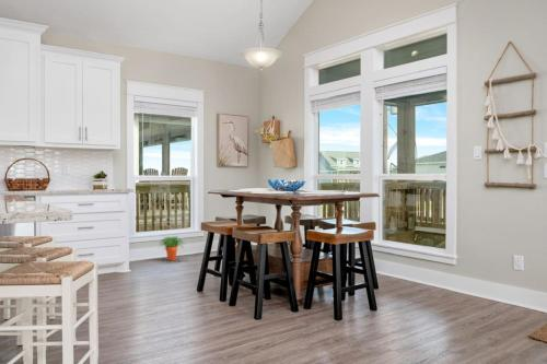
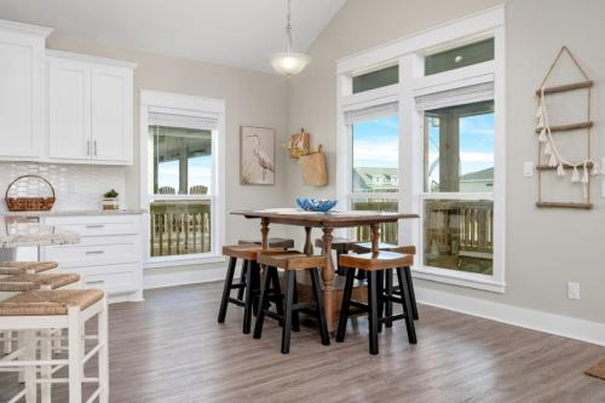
- potted plant [159,235,186,261]
